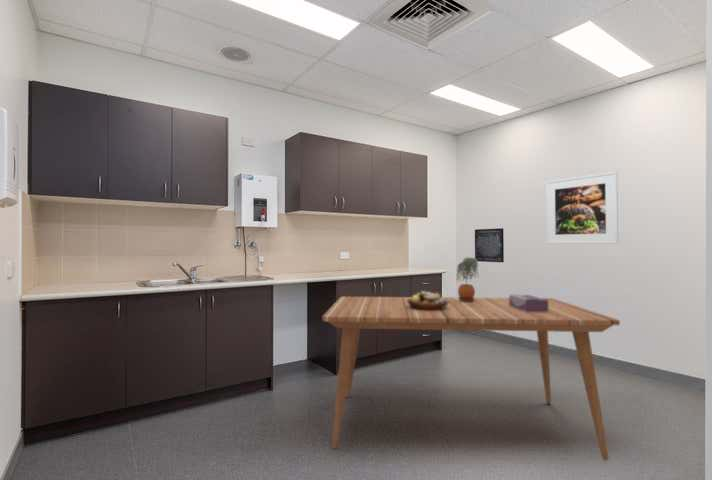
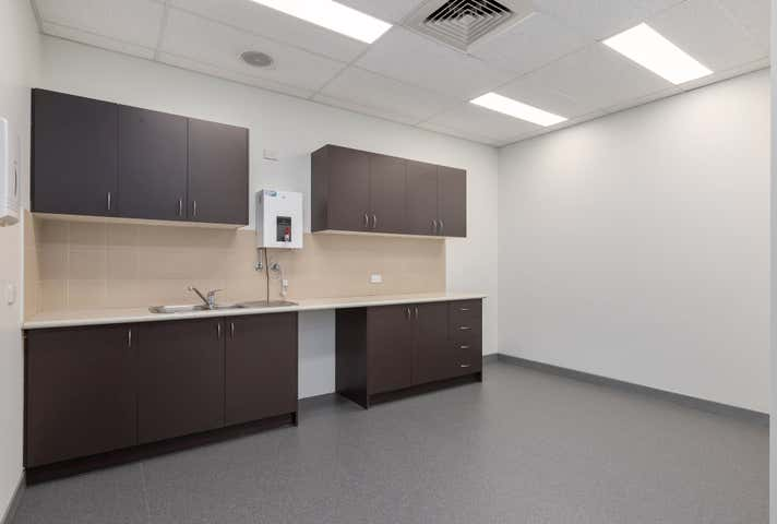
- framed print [545,171,619,245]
- dining table [321,296,621,462]
- wall art [474,227,505,263]
- potted plant [455,257,480,302]
- fruit bowl [407,290,448,310]
- tissue box [508,293,548,312]
